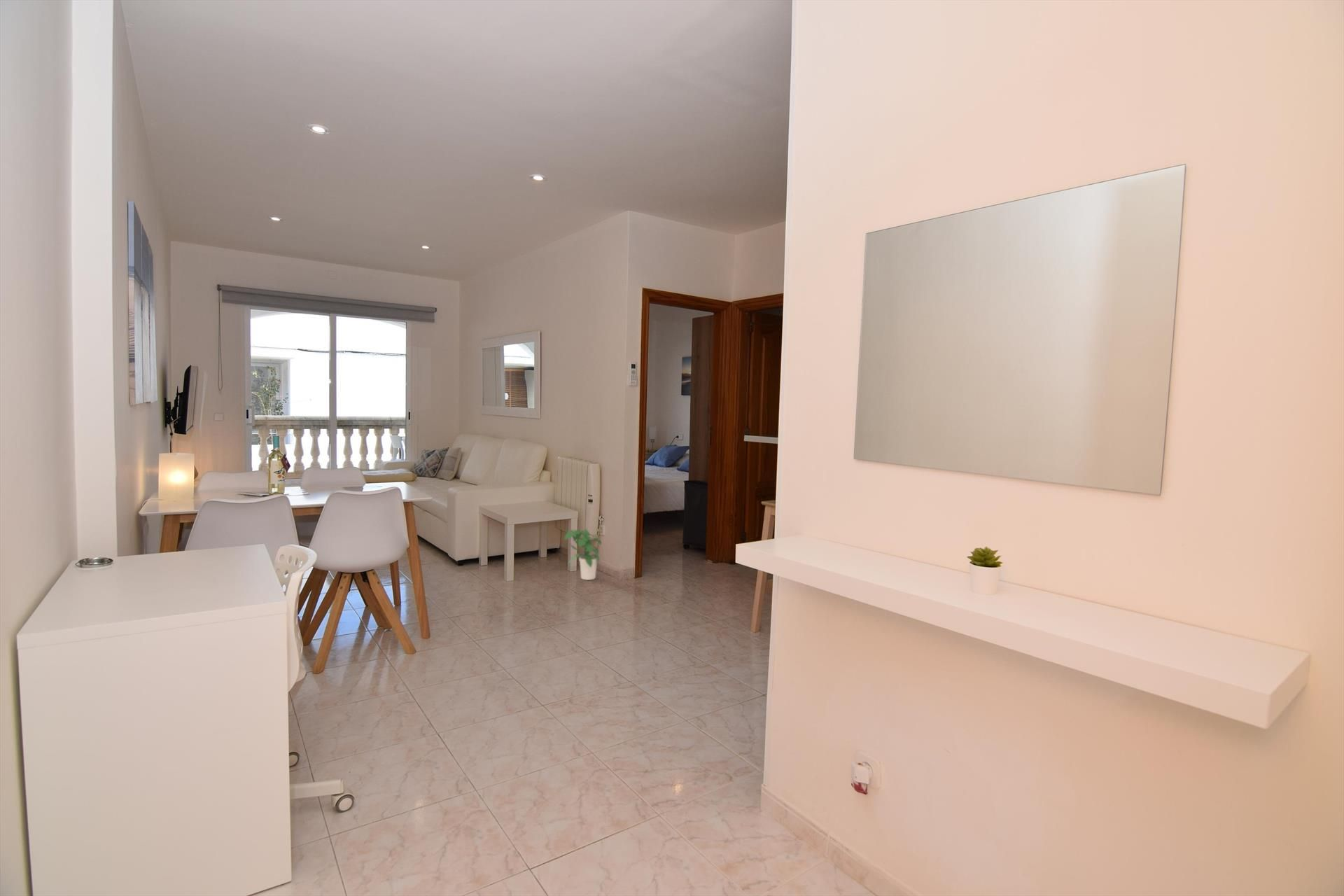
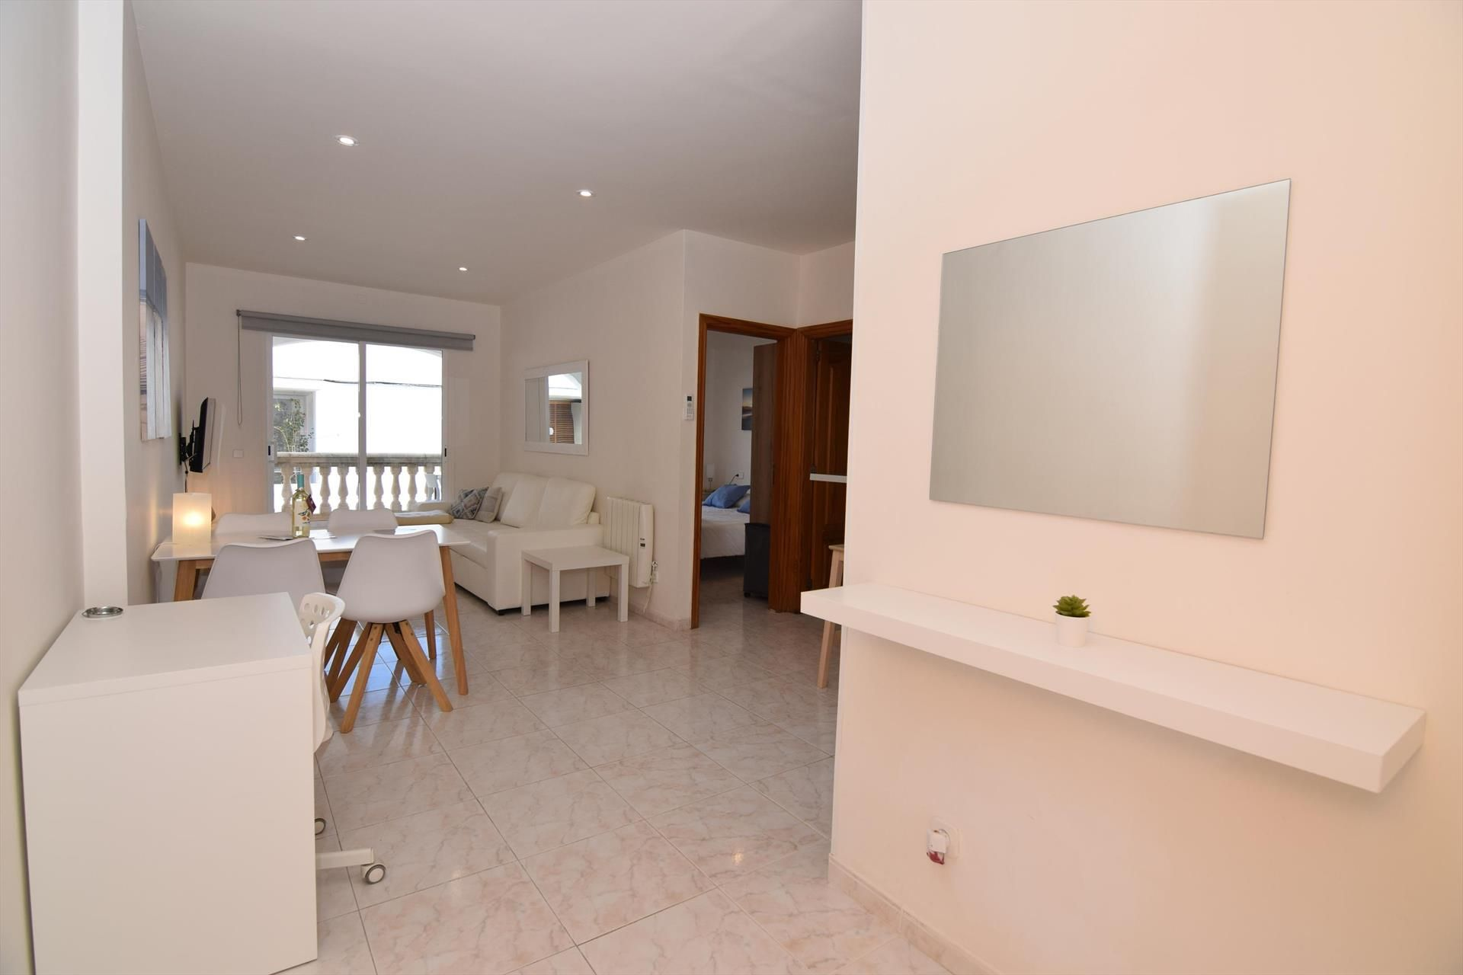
- potted plant [563,528,602,581]
